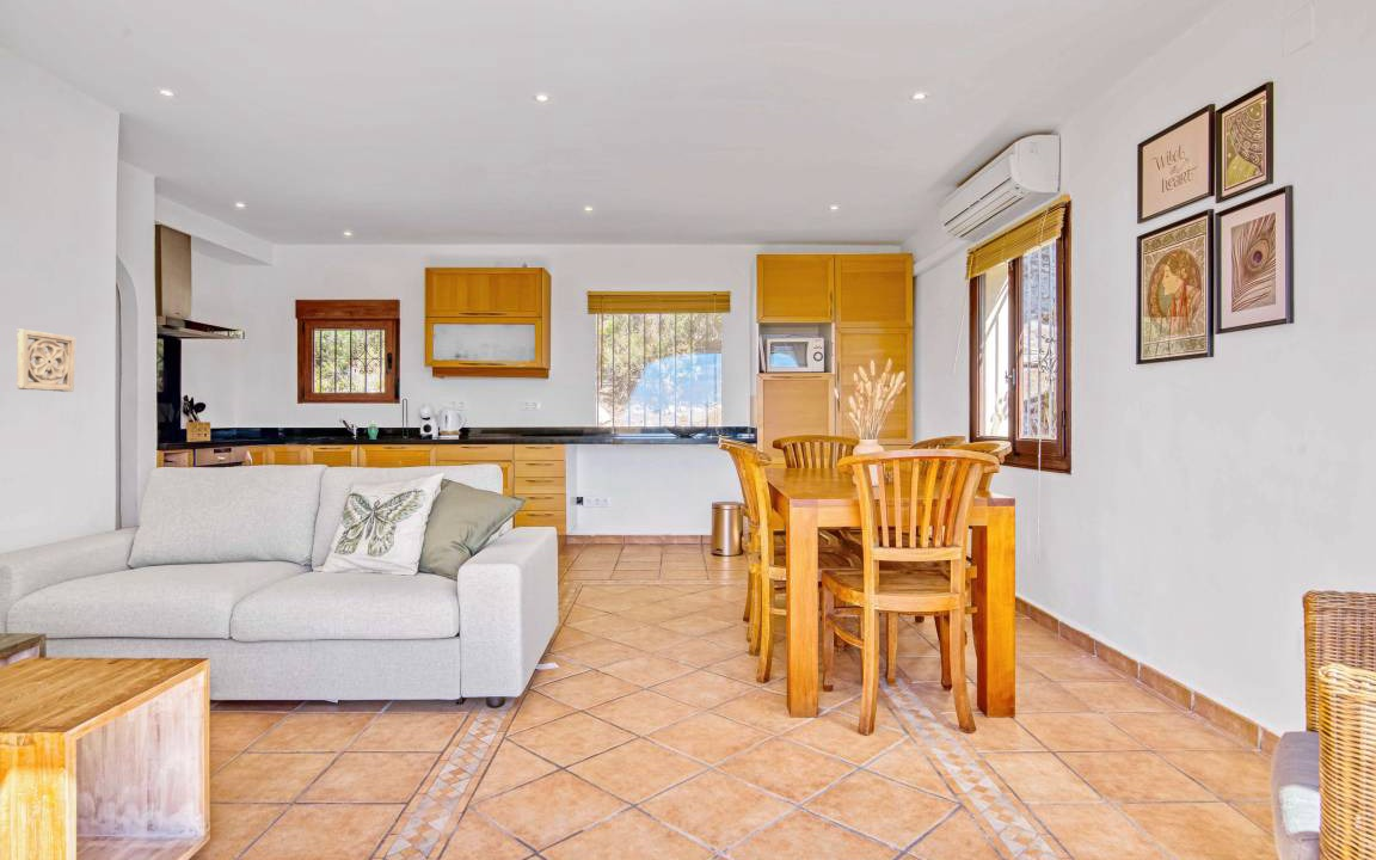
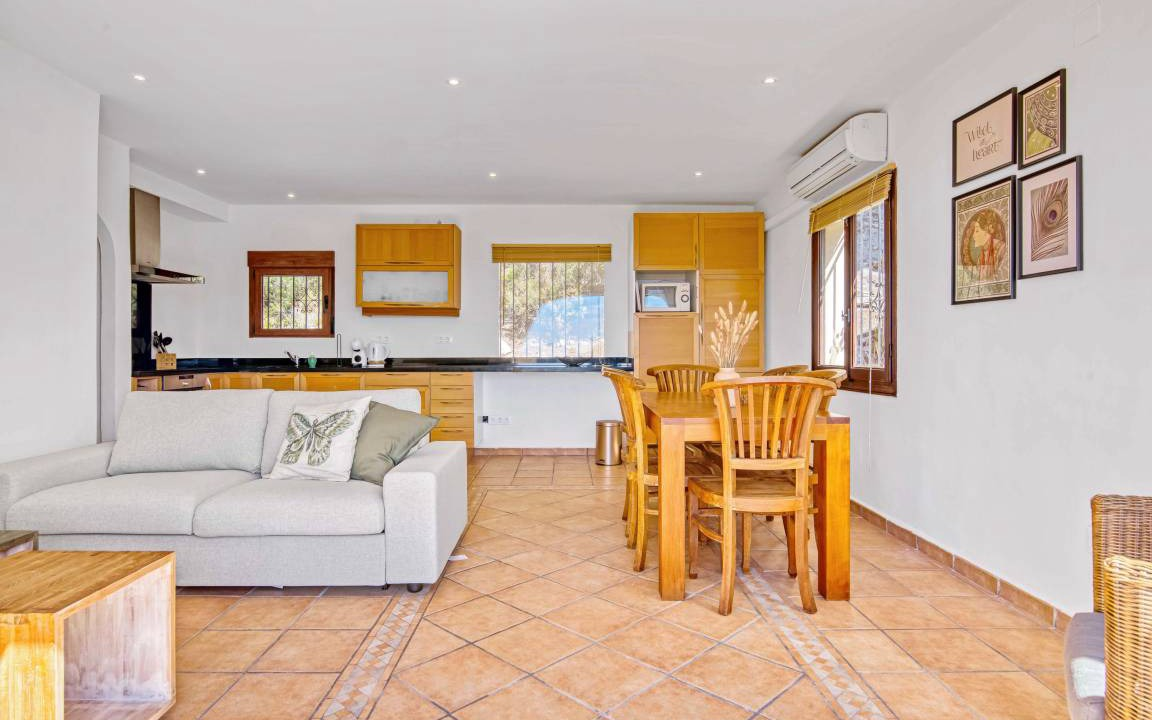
- wall ornament [16,328,76,393]
